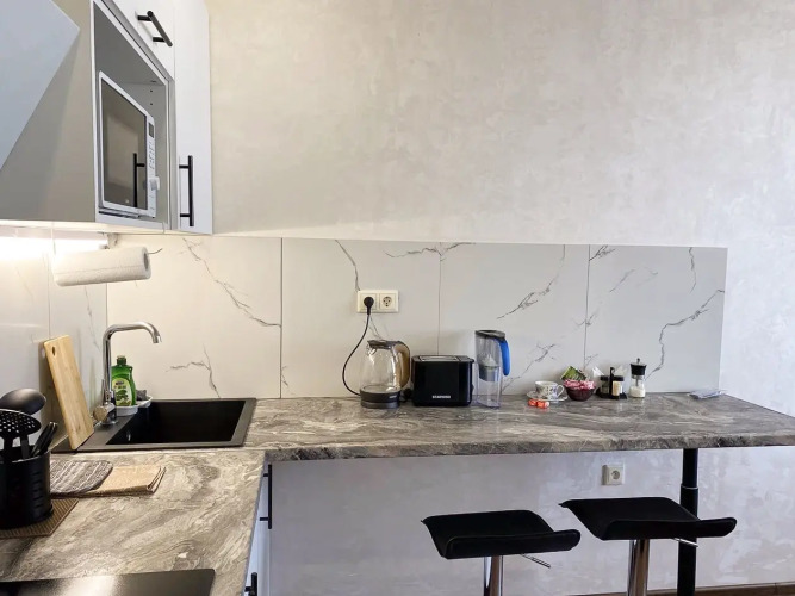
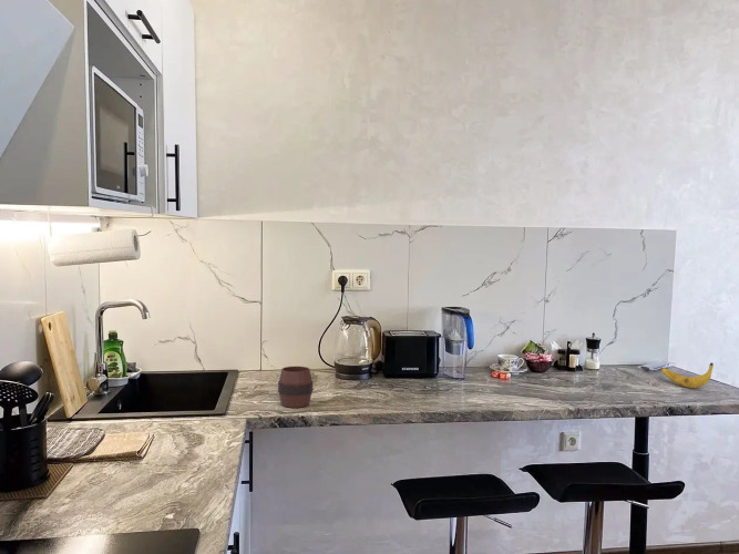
+ cup [277,366,314,409]
+ banana [660,362,715,389]
